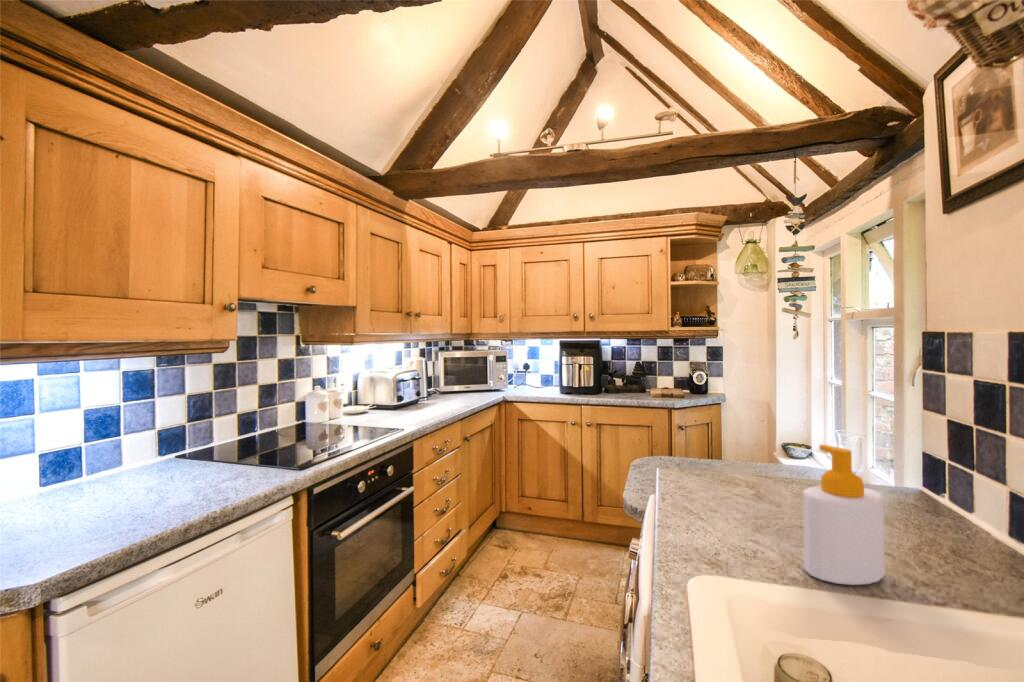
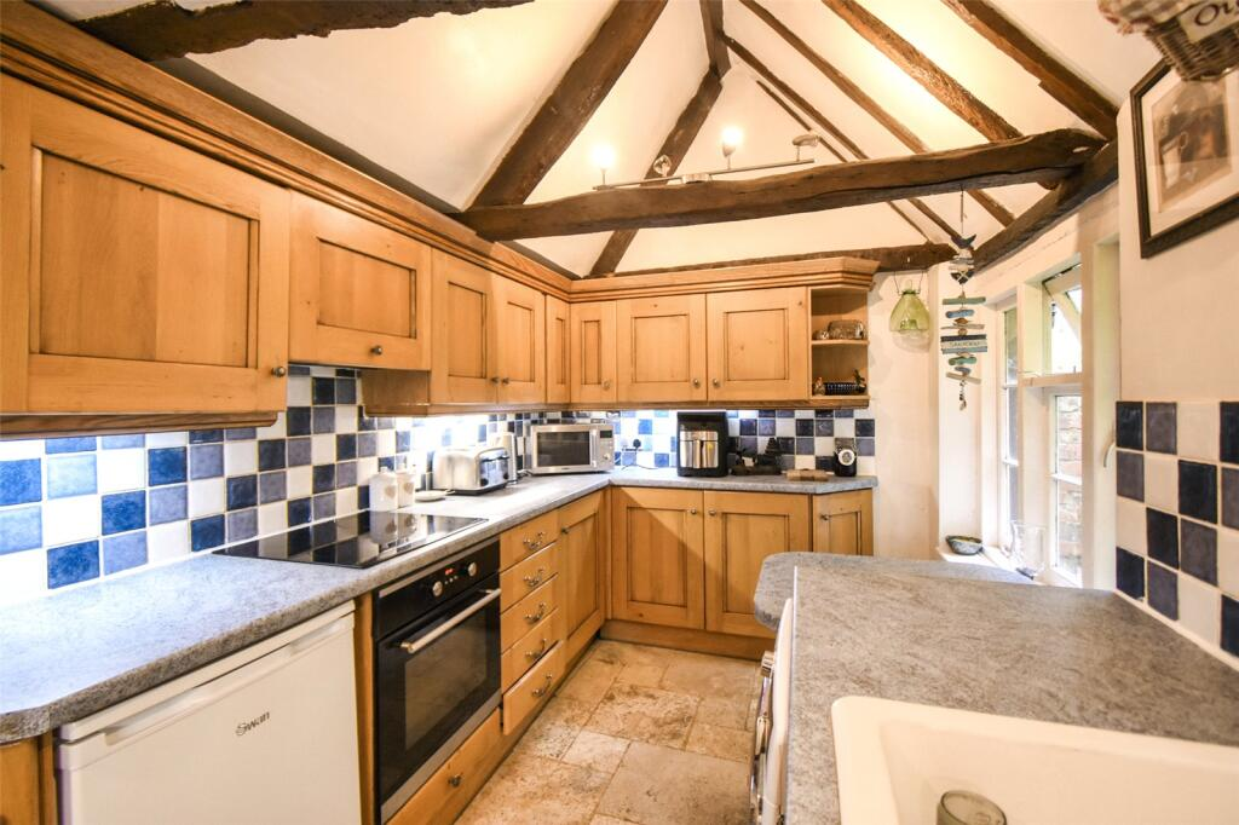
- soap bottle [802,444,886,586]
